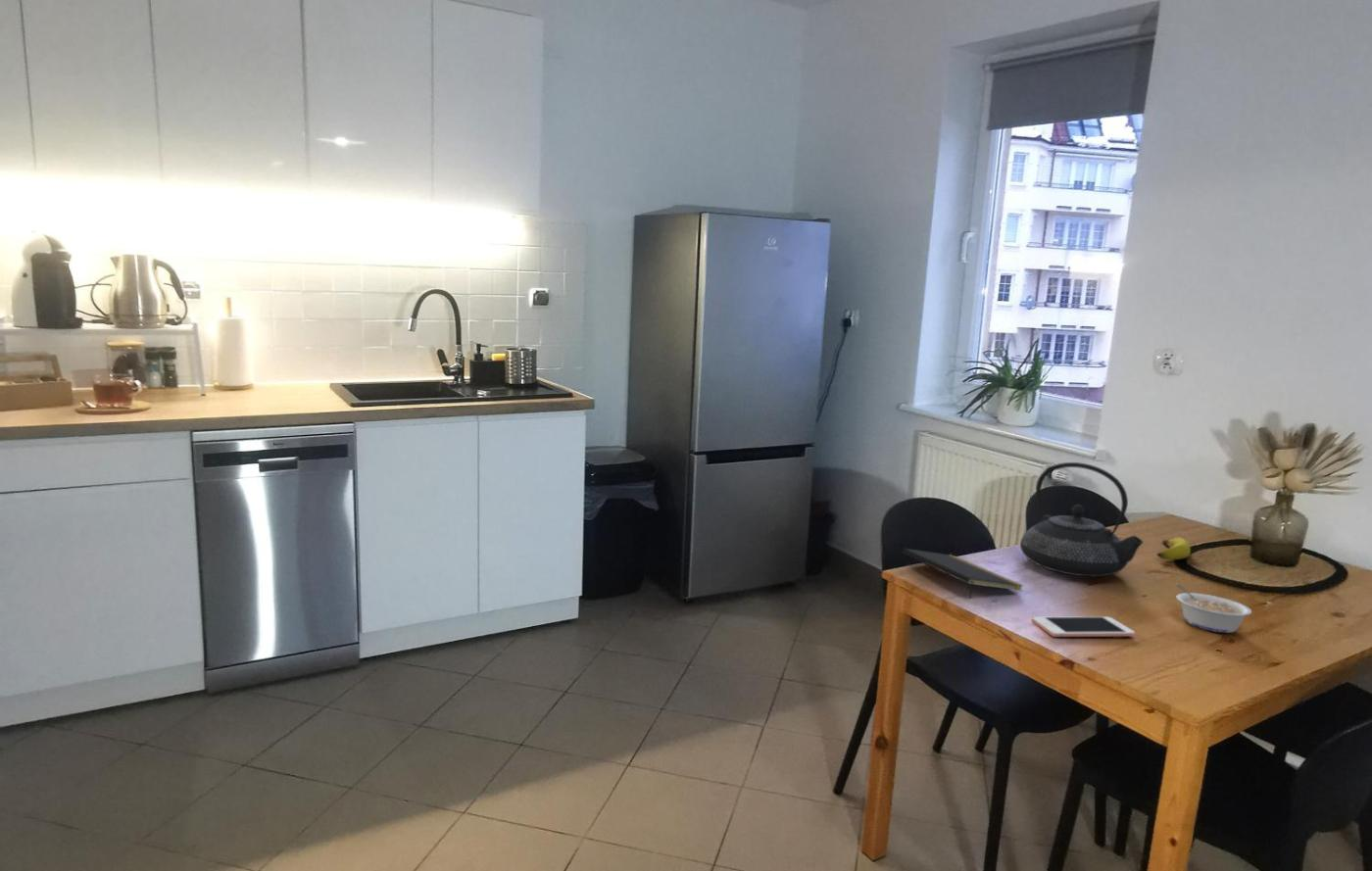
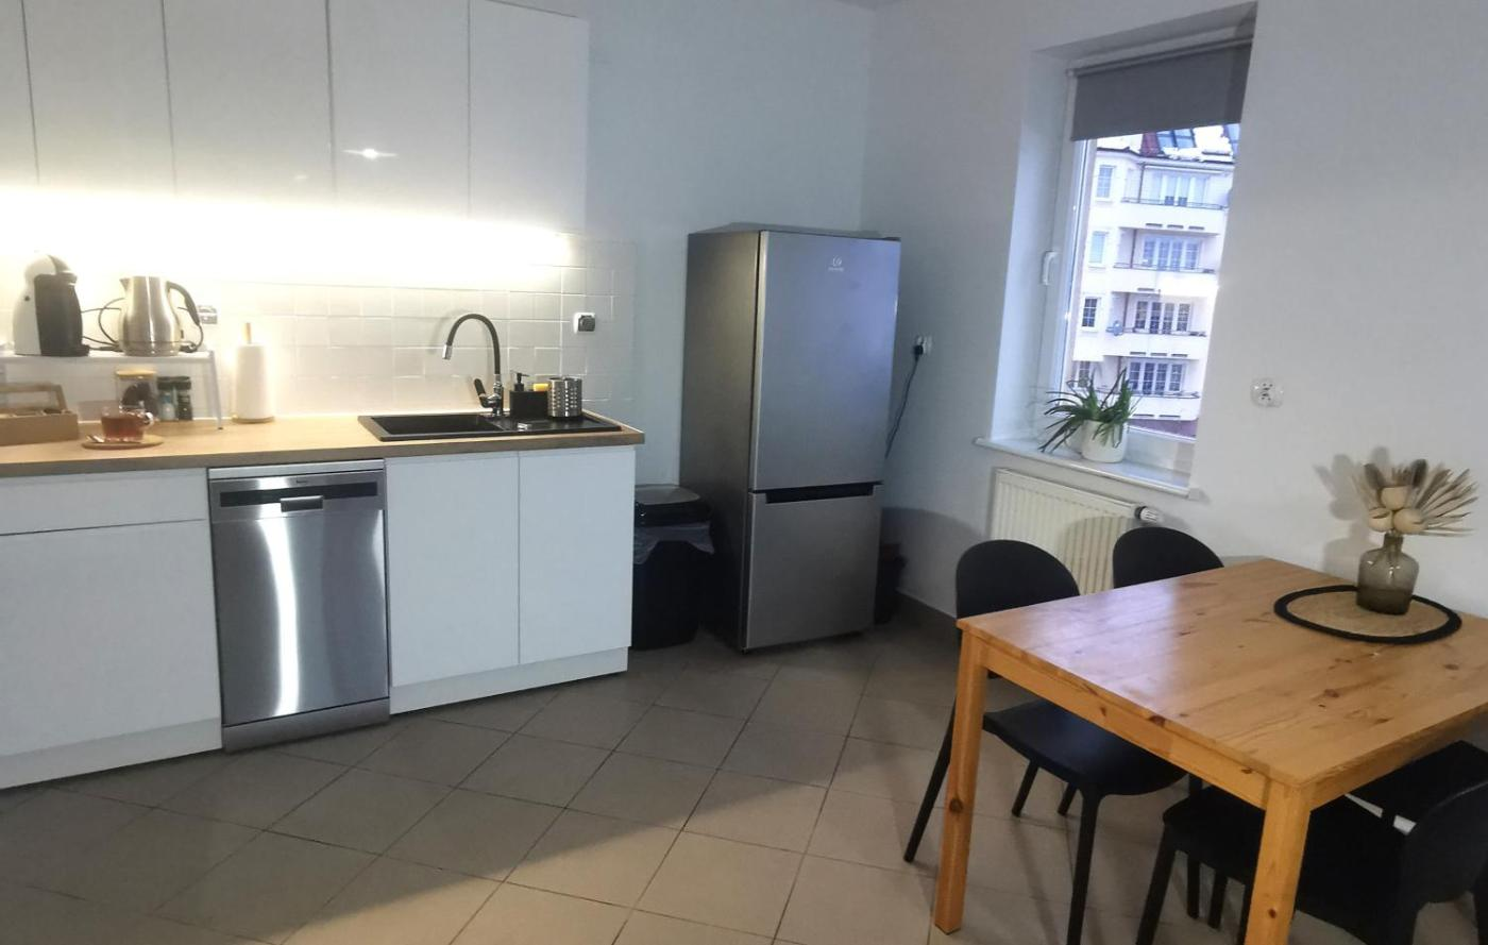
- cell phone [1031,615,1136,638]
- banana [1156,537,1192,560]
- teapot [1019,461,1145,577]
- notepad [902,547,1025,601]
- legume [1175,583,1252,634]
